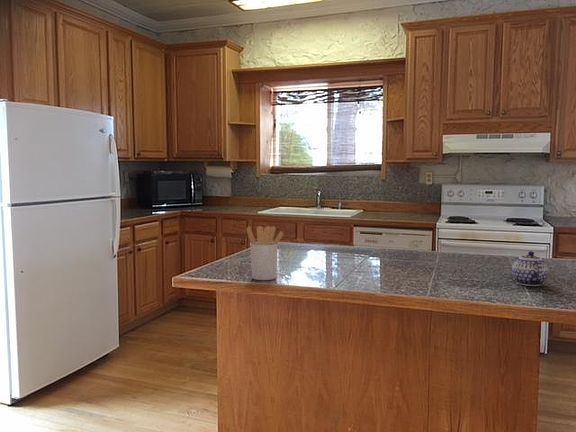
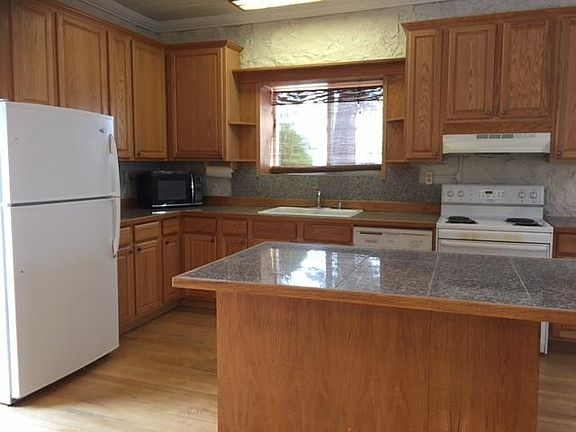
- teapot [511,250,550,287]
- utensil holder [246,225,285,281]
